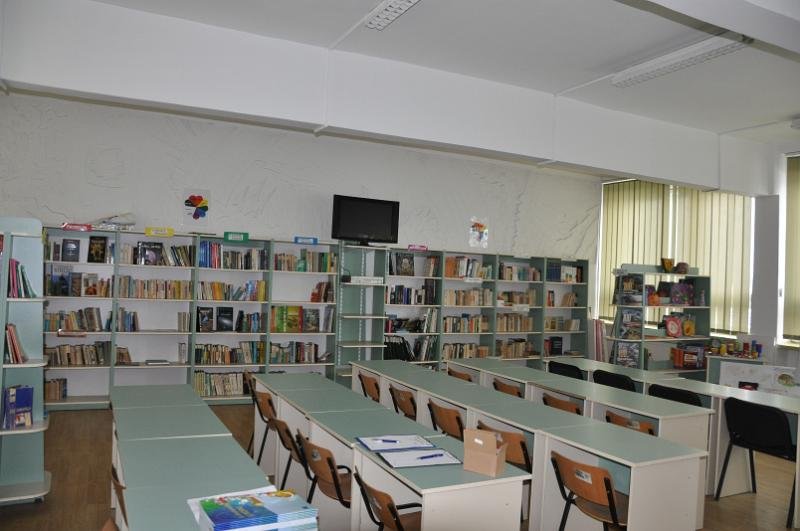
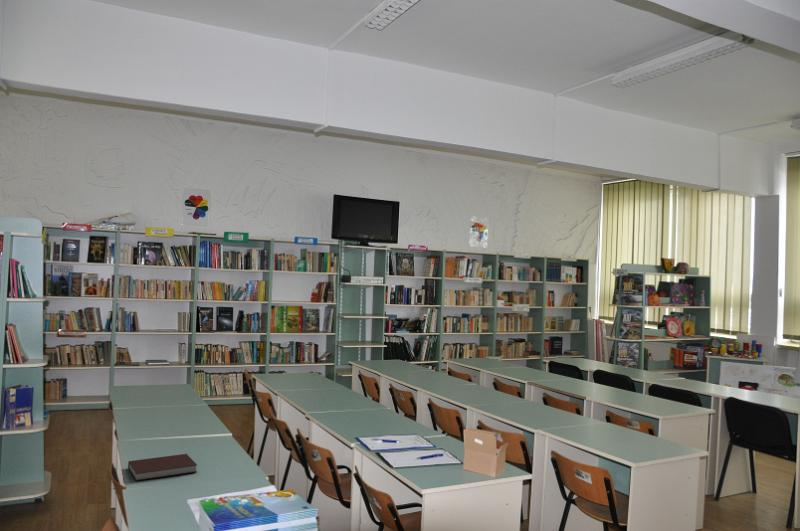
+ notebook [127,453,198,482]
